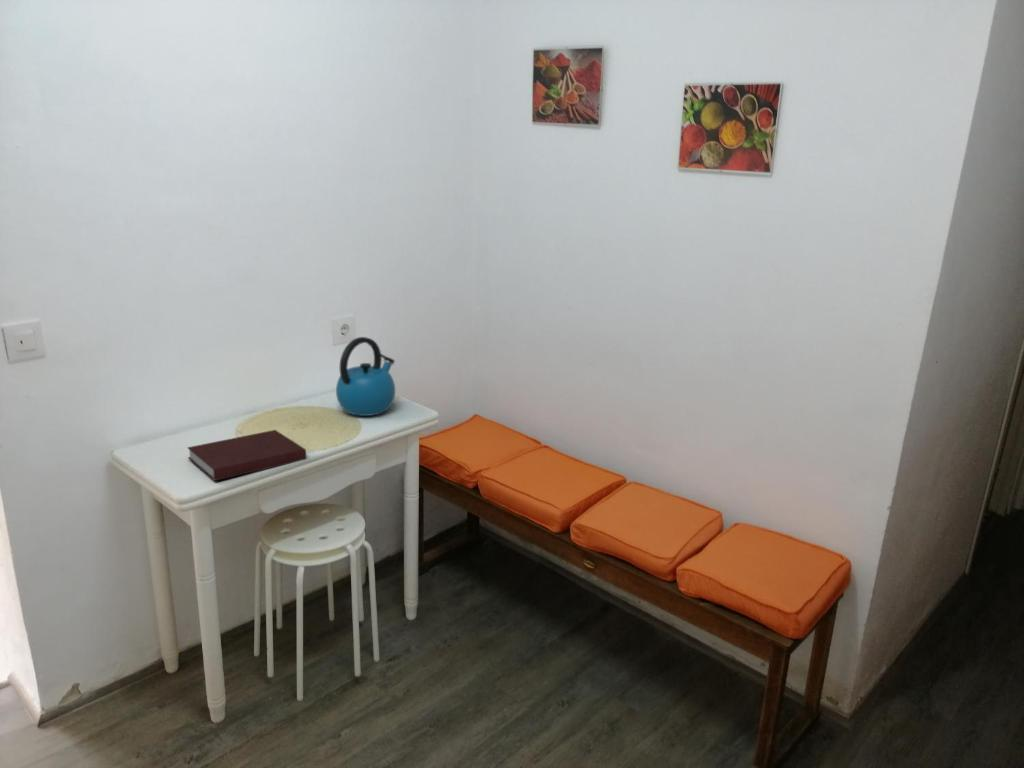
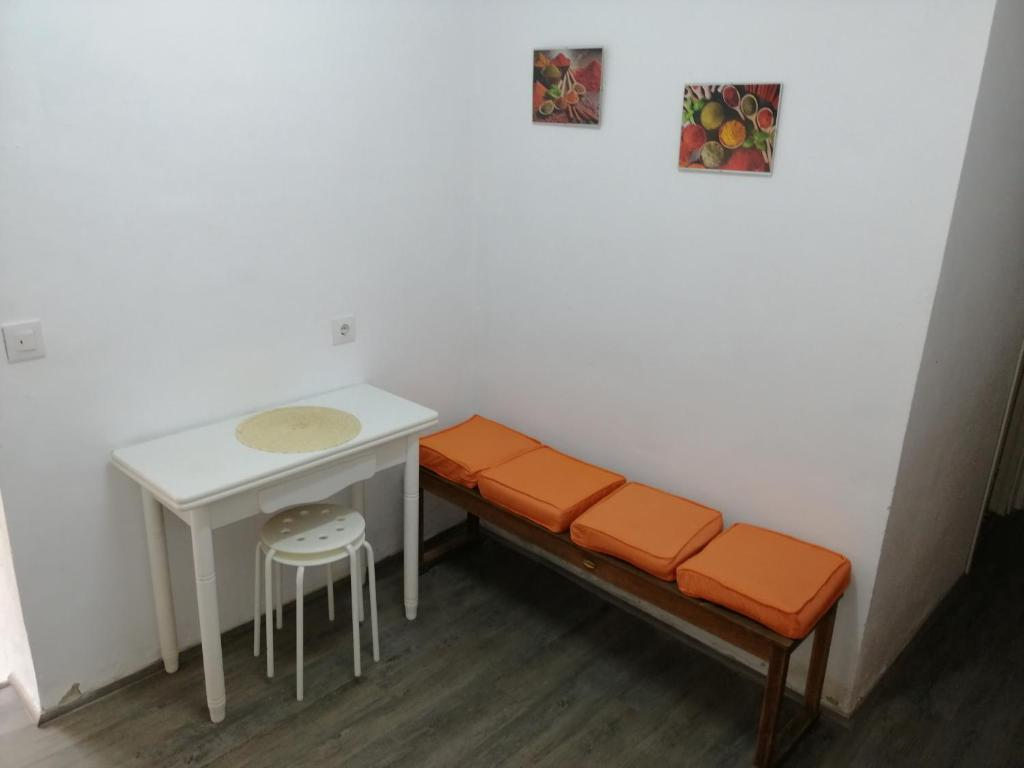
- notebook [186,429,307,482]
- kettle [335,336,396,417]
